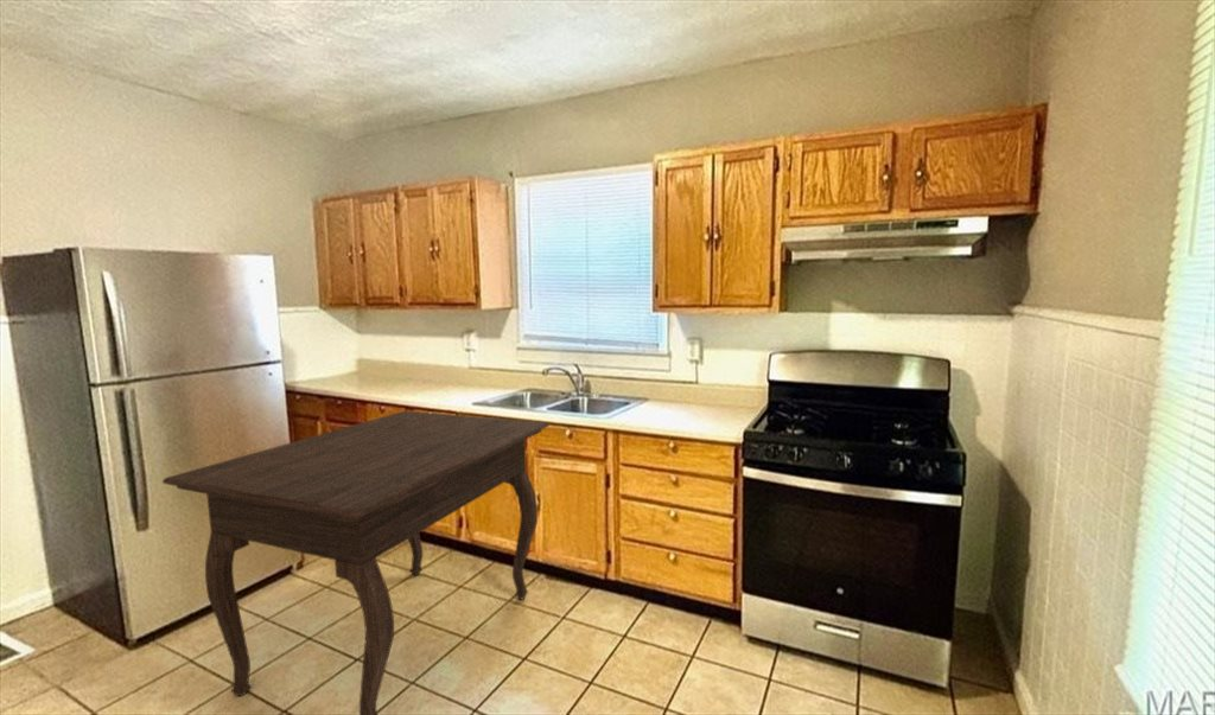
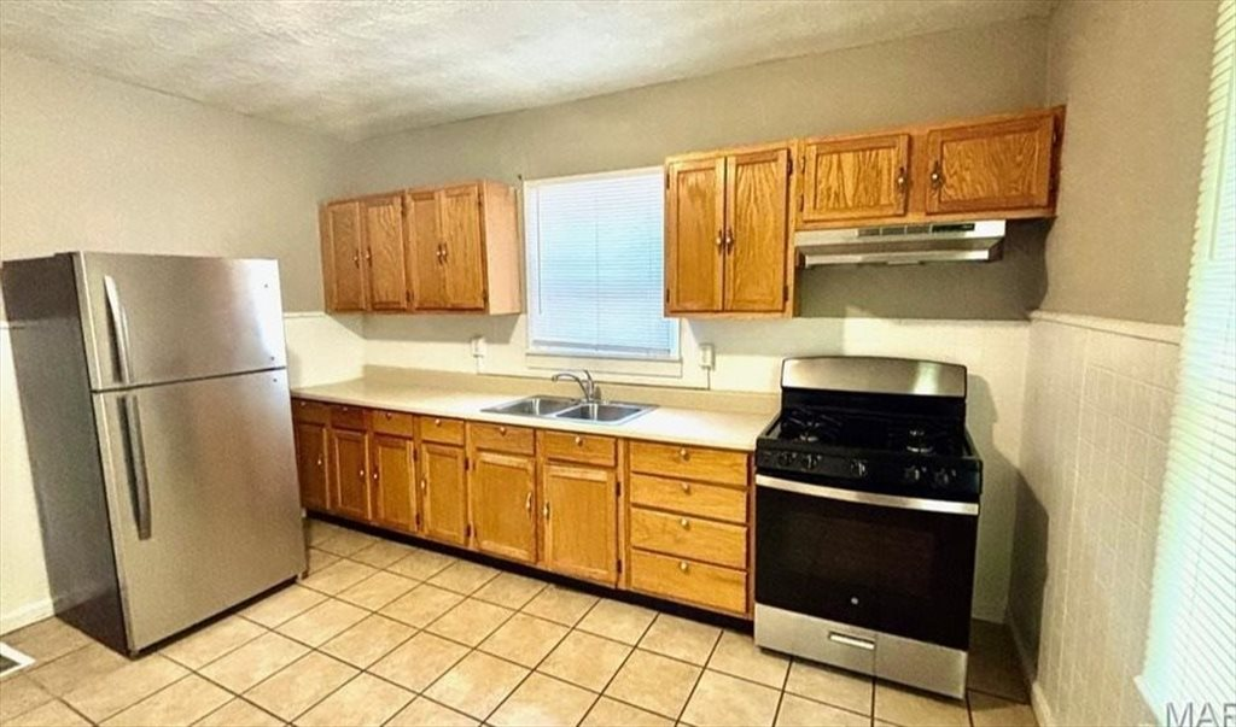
- dining table [161,409,551,715]
